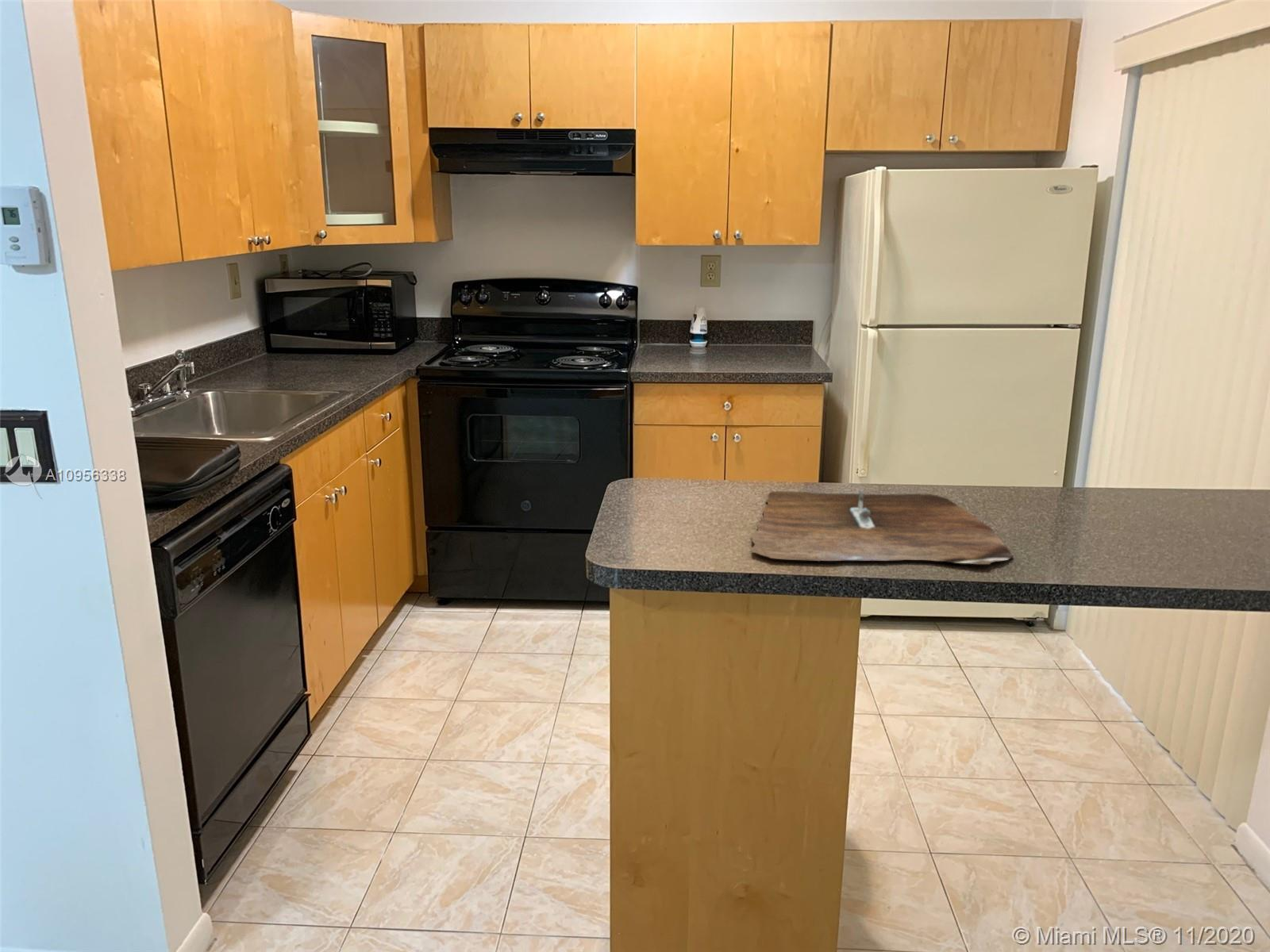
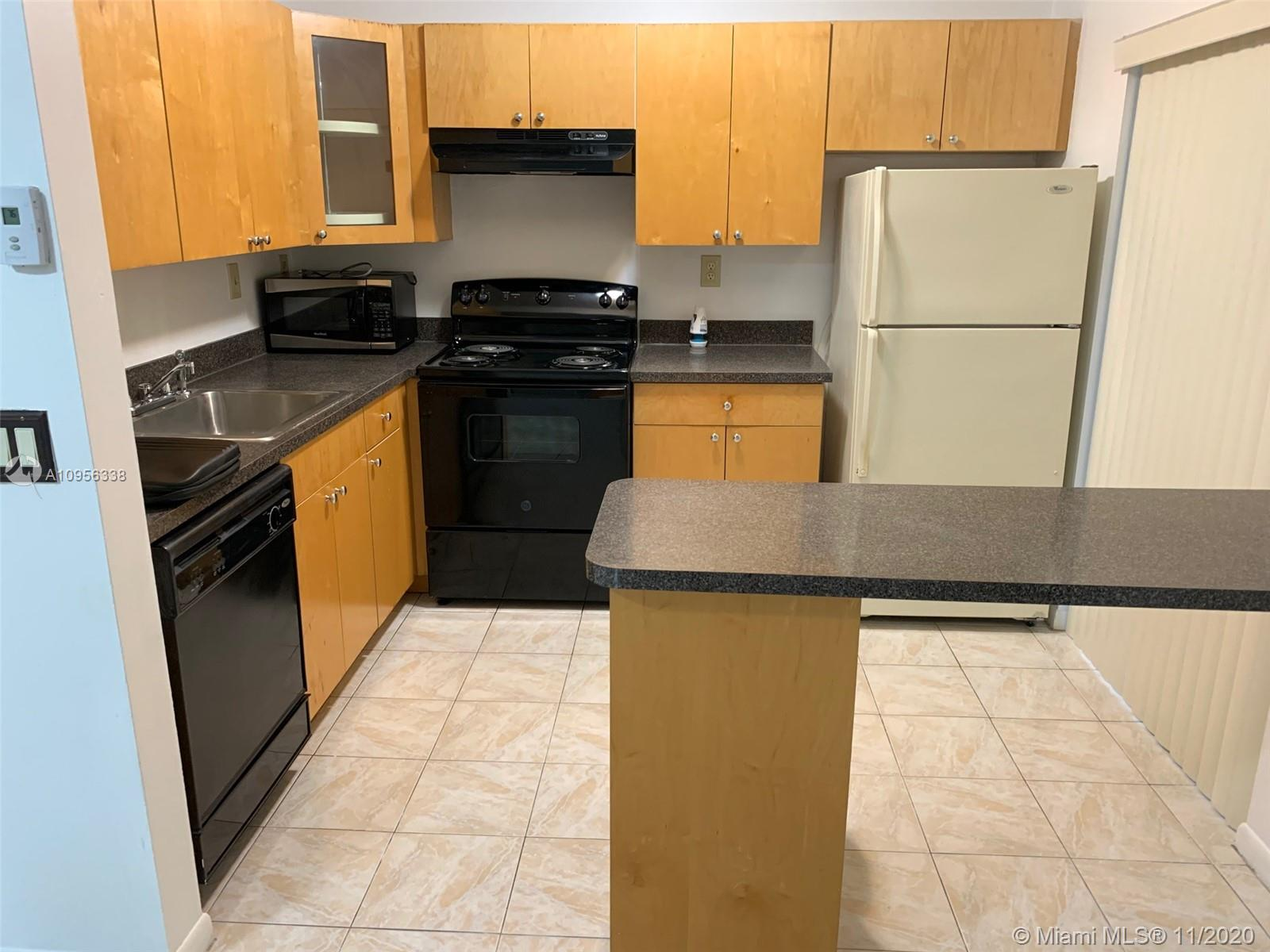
- cutting board [751,489,1014,565]
